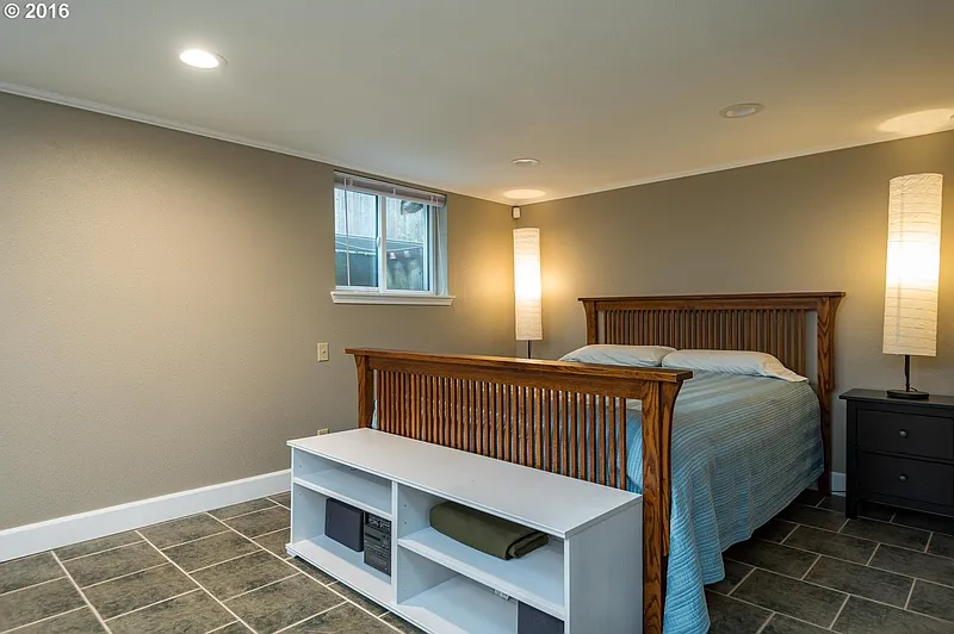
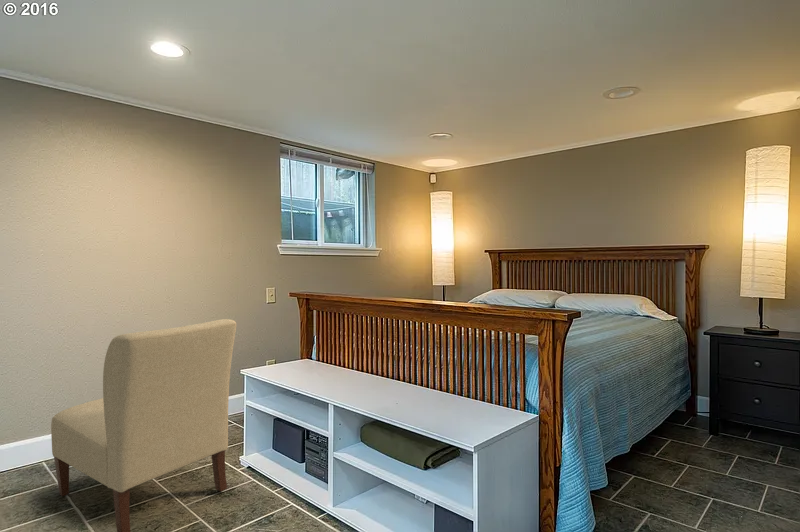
+ chair [50,318,237,532]
